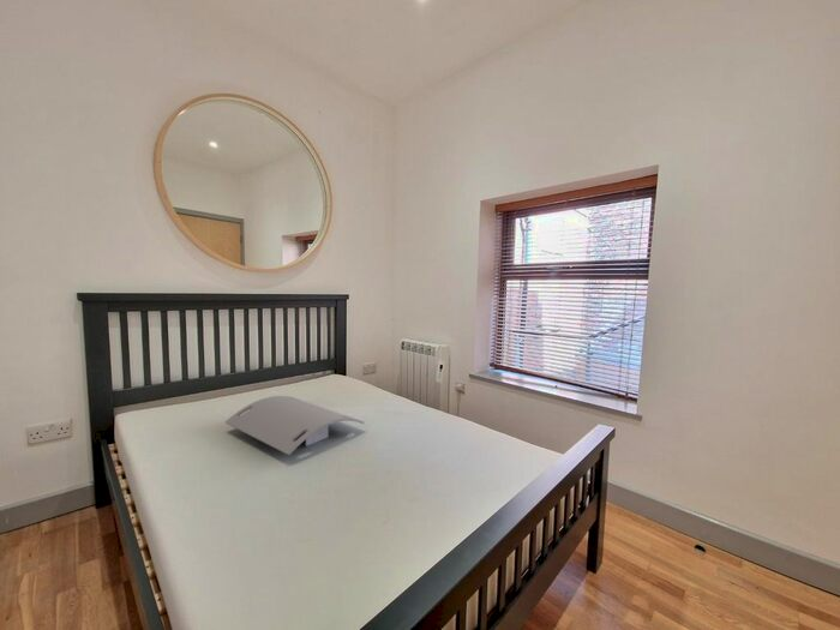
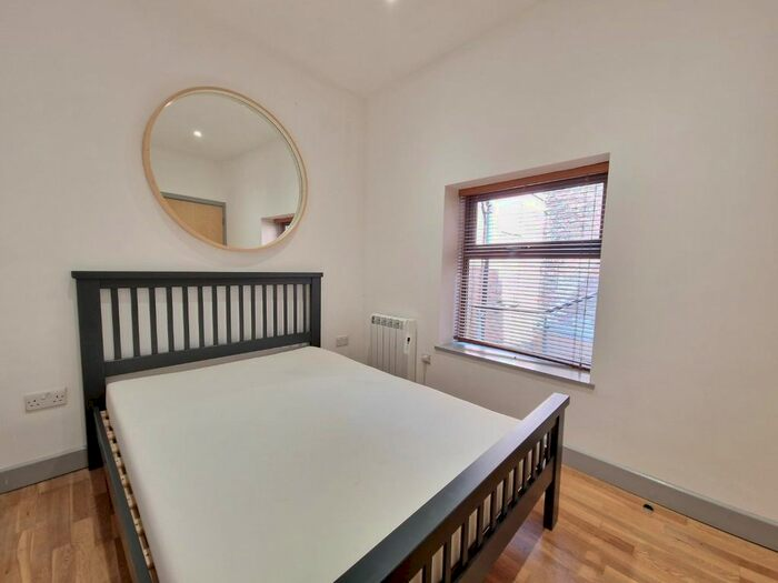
- serving tray [223,395,366,456]
